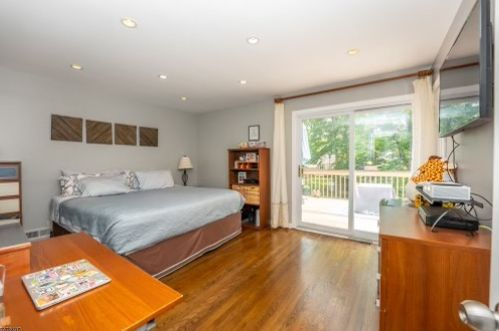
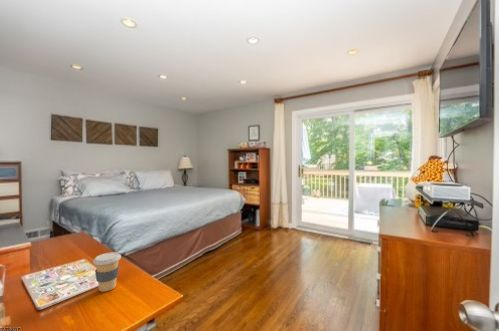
+ coffee cup [92,251,122,293]
